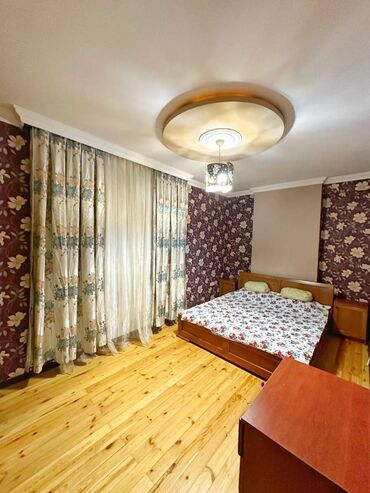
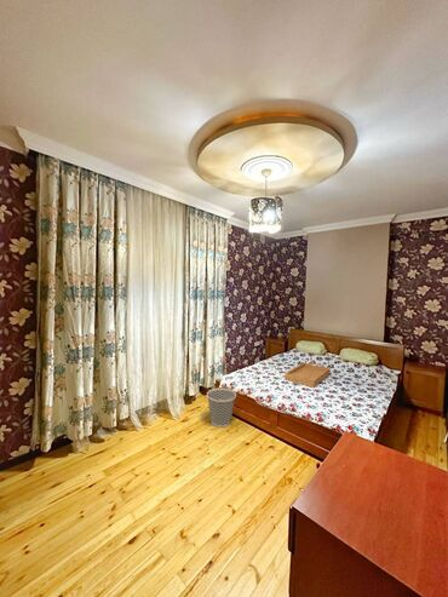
+ serving tray [283,361,332,389]
+ wastebasket [206,386,237,429]
